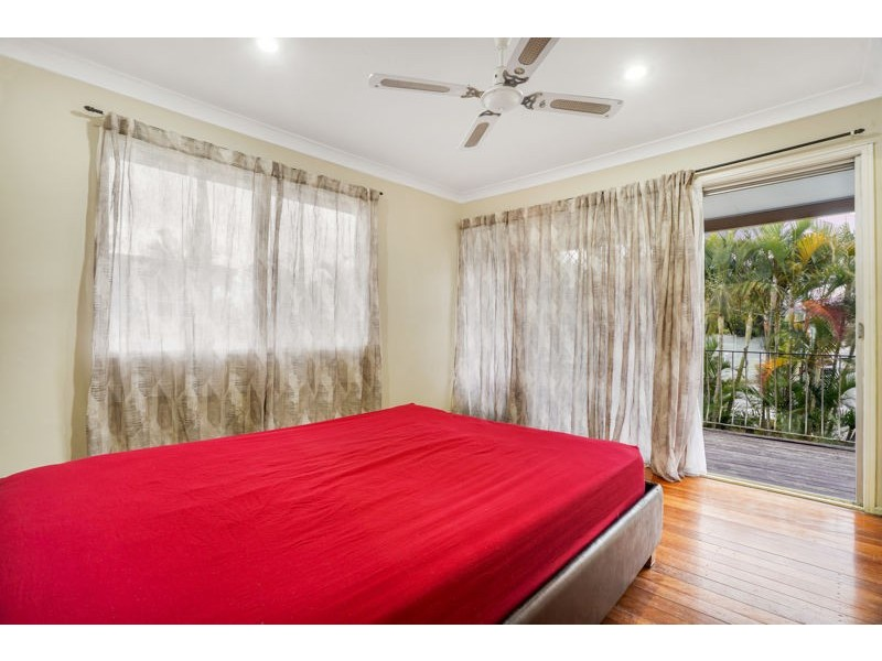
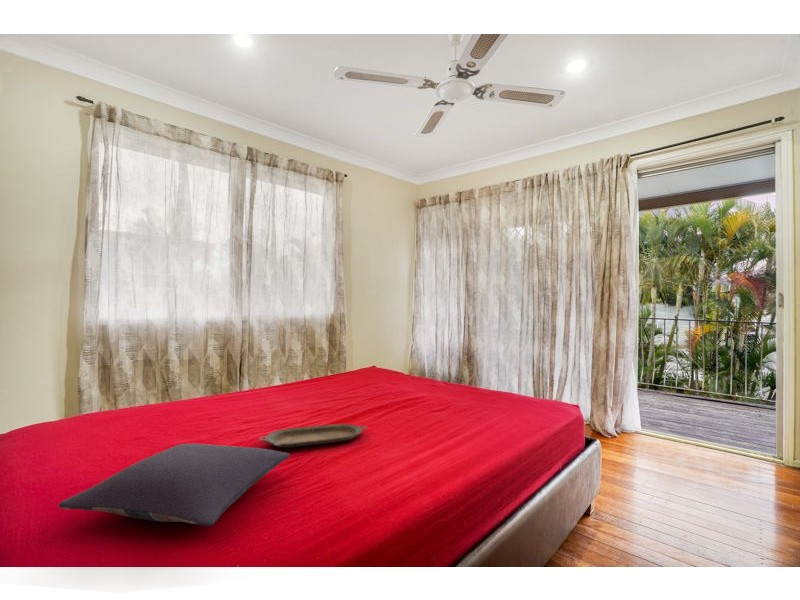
+ serving tray [258,423,368,449]
+ pillow [57,443,291,527]
